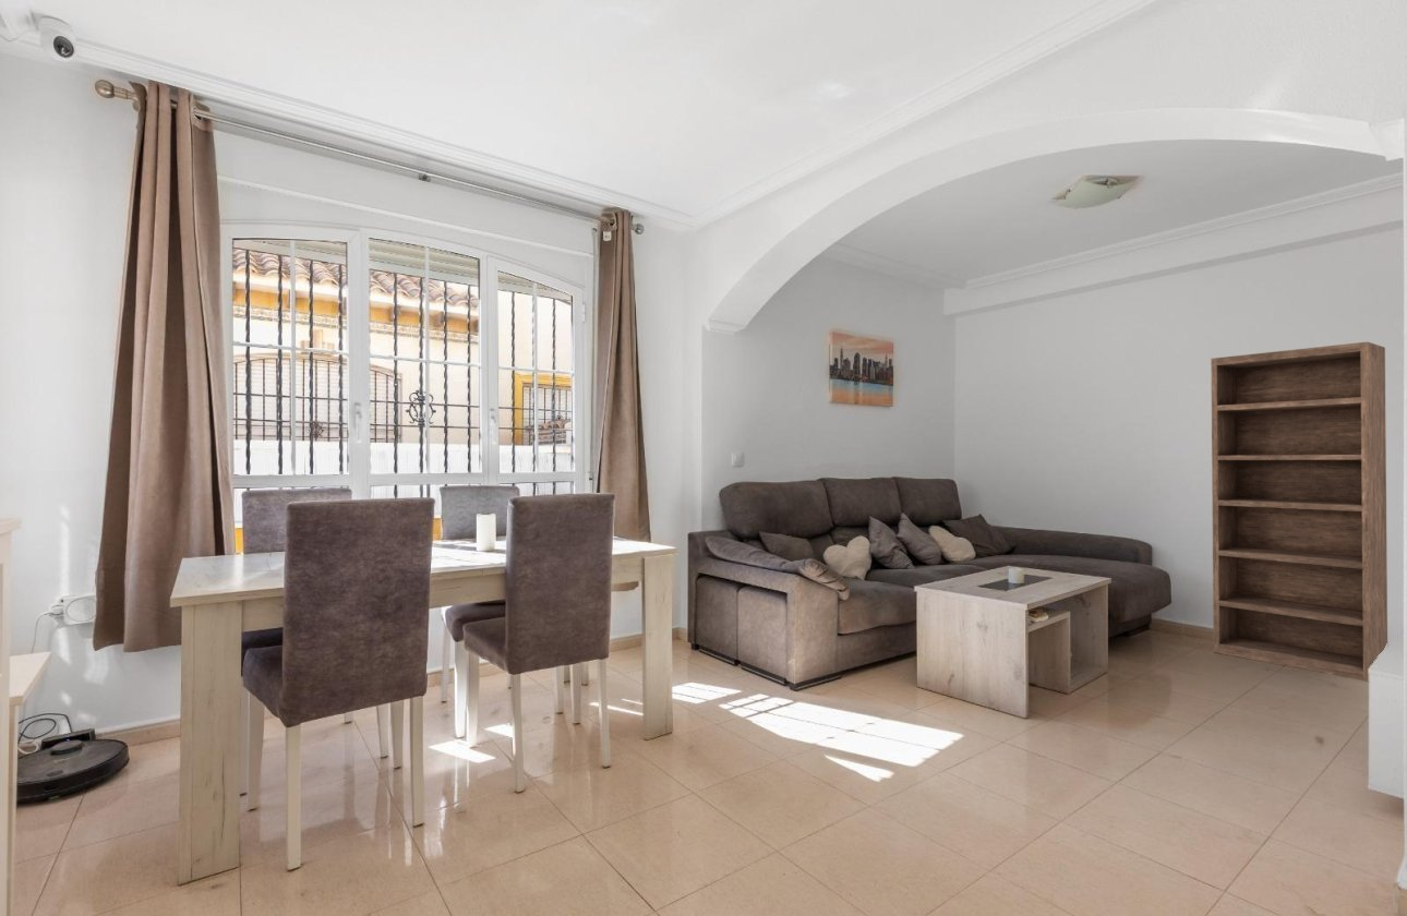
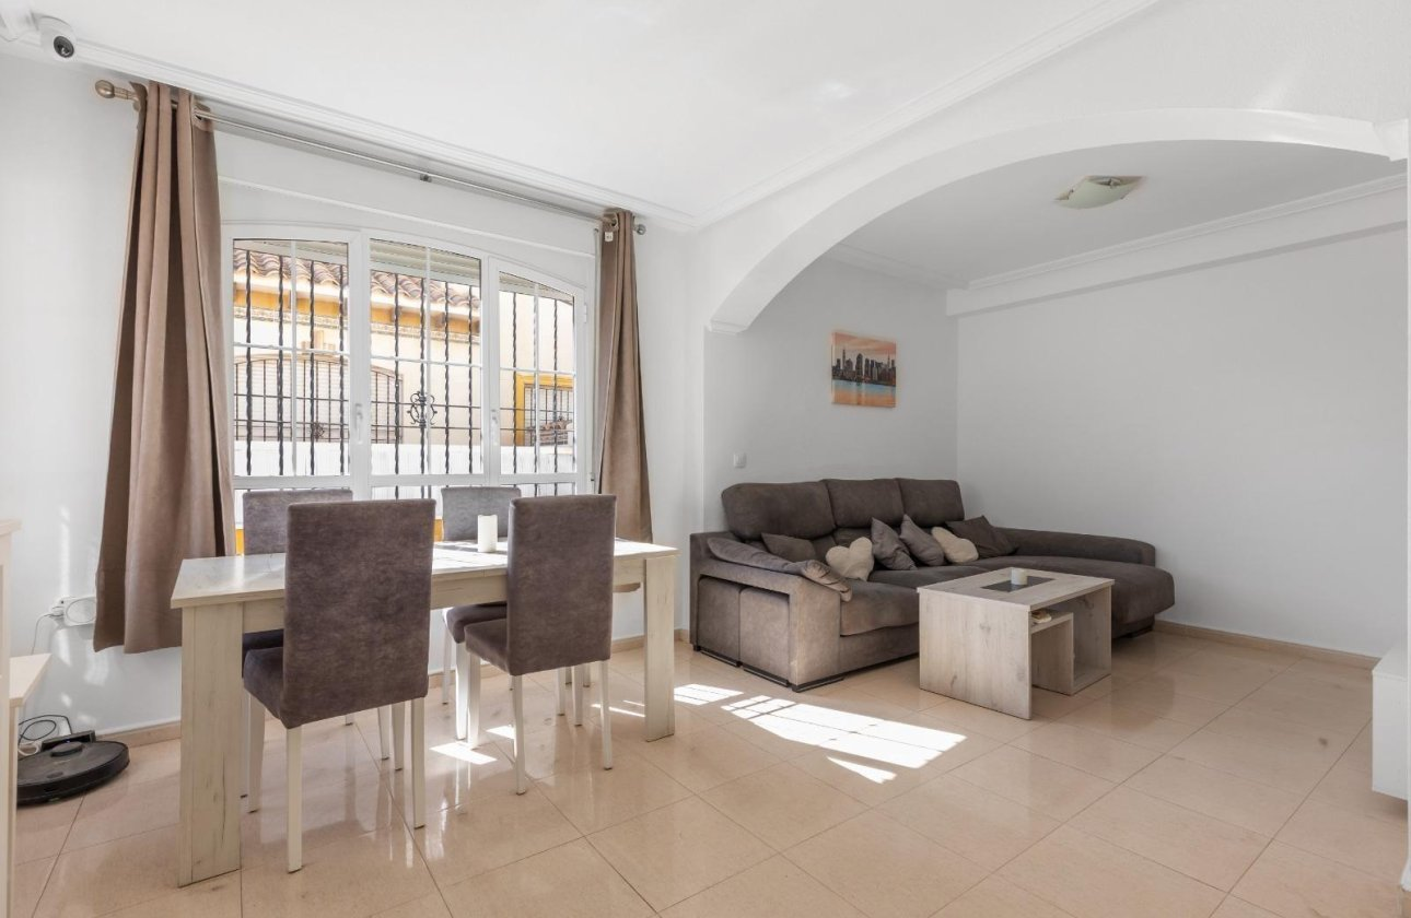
- bookshelf [1210,341,1388,683]
